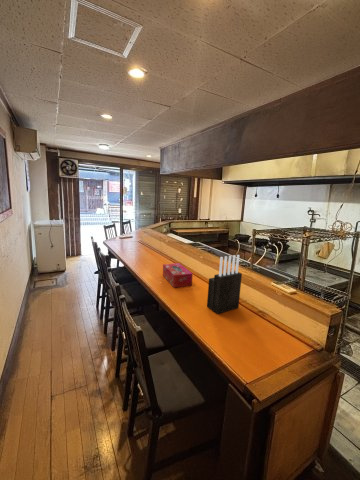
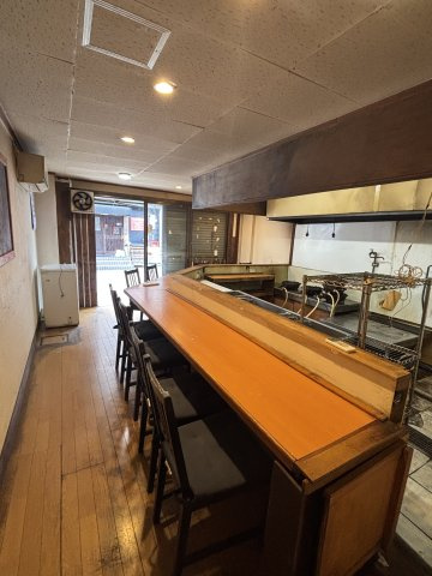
- knife block [206,254,243,315]
- tissue box [162,262,194,289]
